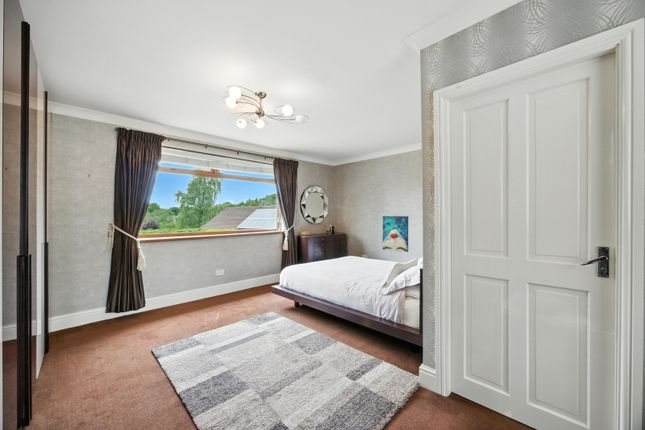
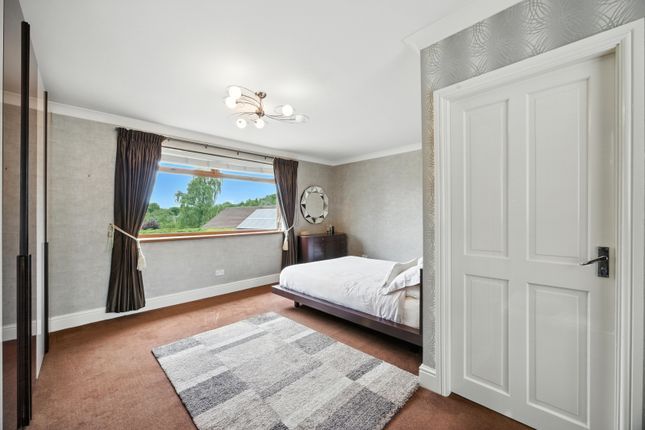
- wall art [382,215,409,253]
